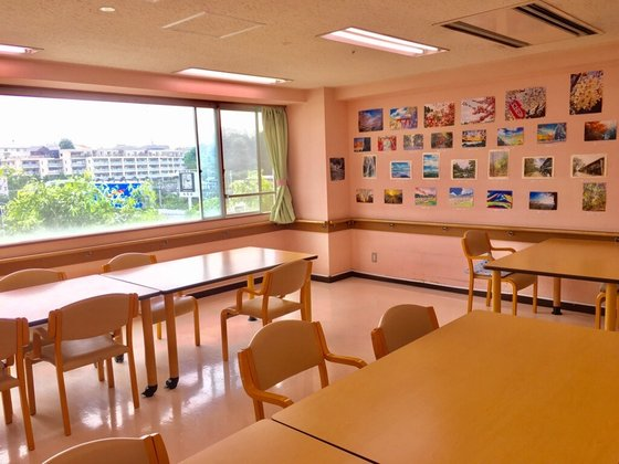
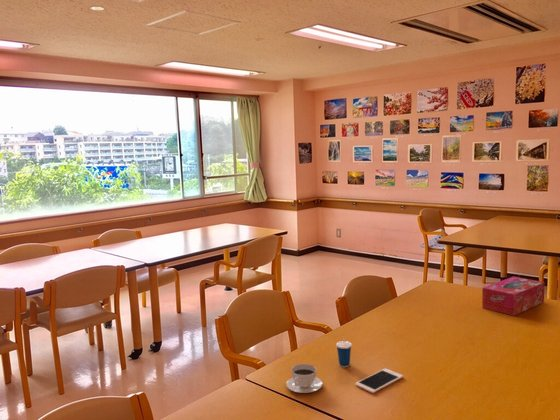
+ cup [335,335,353,368]
+ cell phone [354,367,404,394]
+ teacup [285,363,323,394]
+ tissue box [481,276,546,317]
